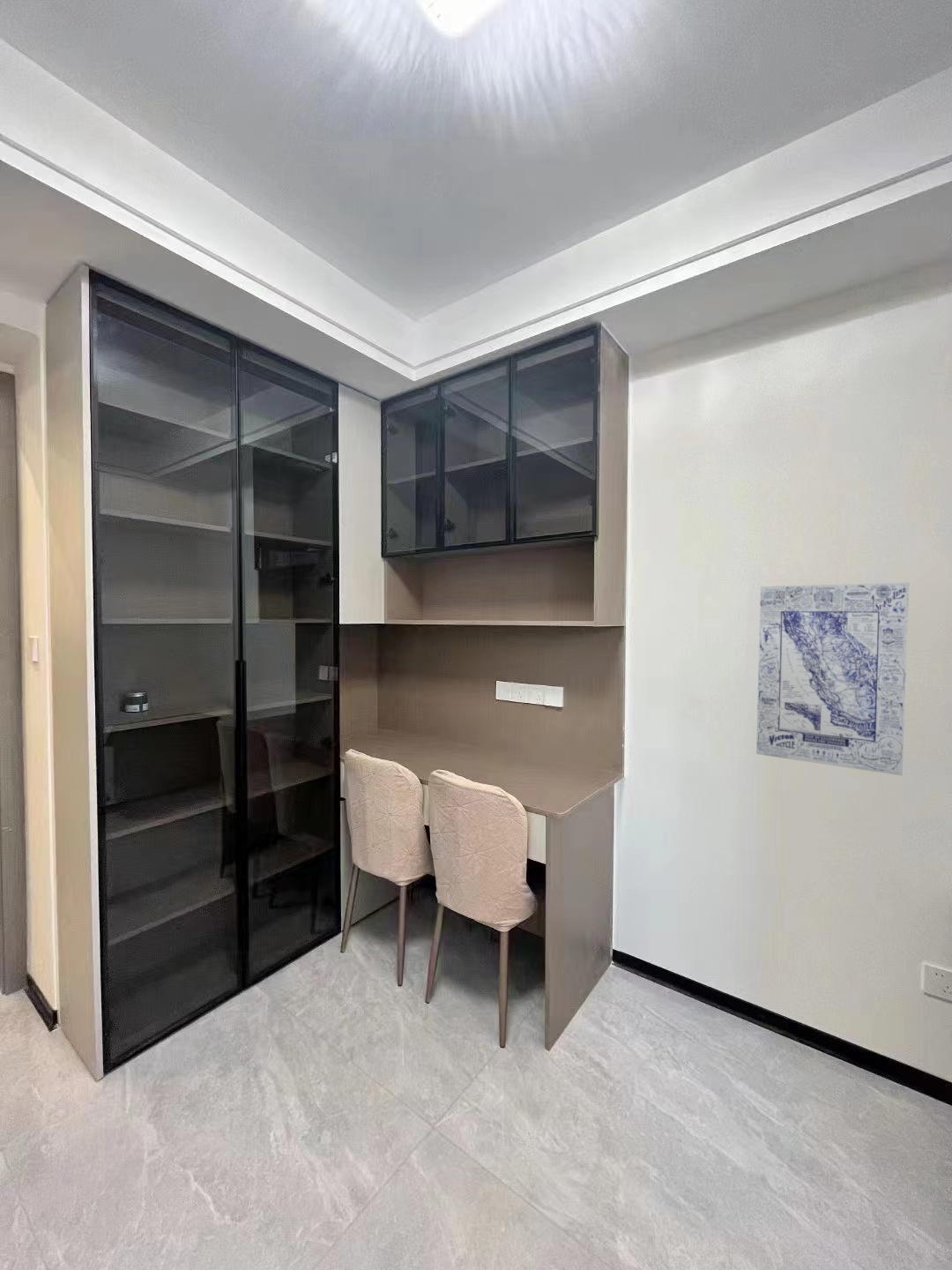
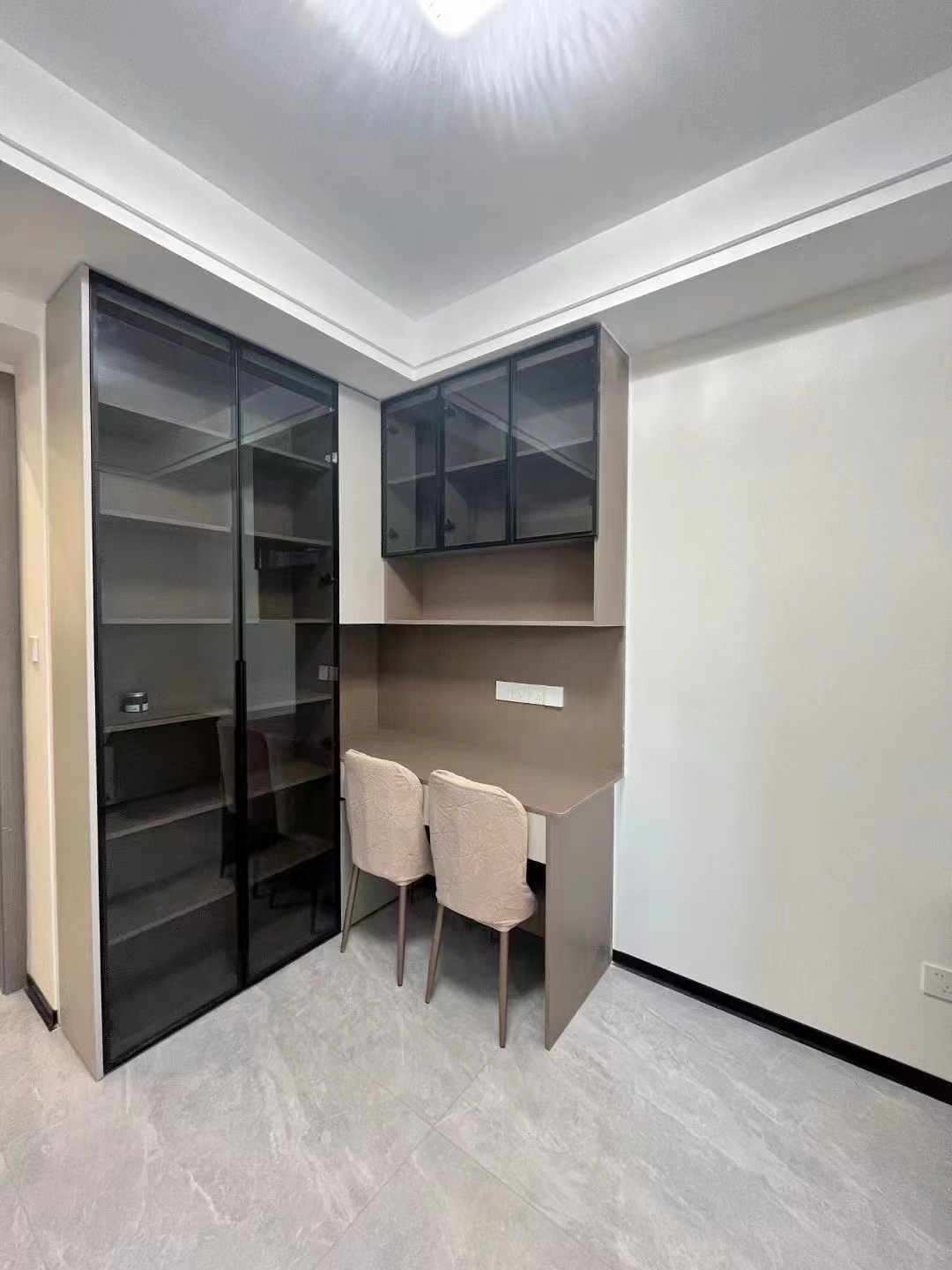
- wall art [755,582,910,776]
